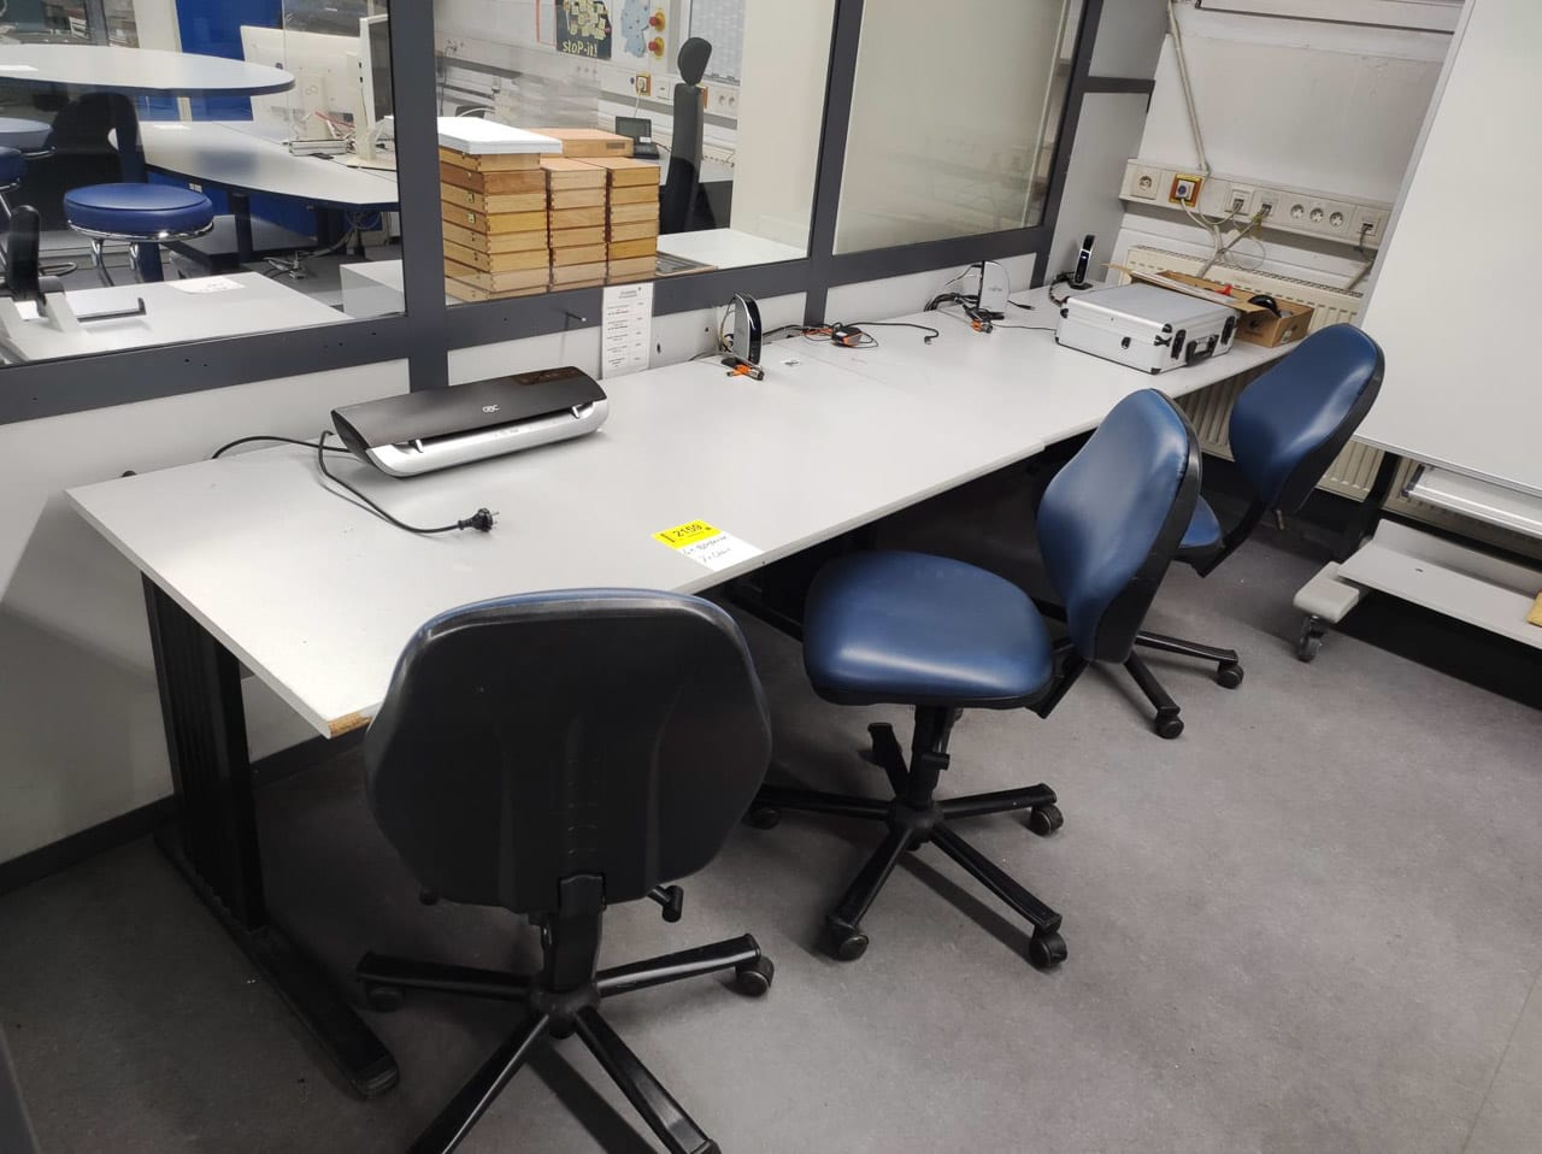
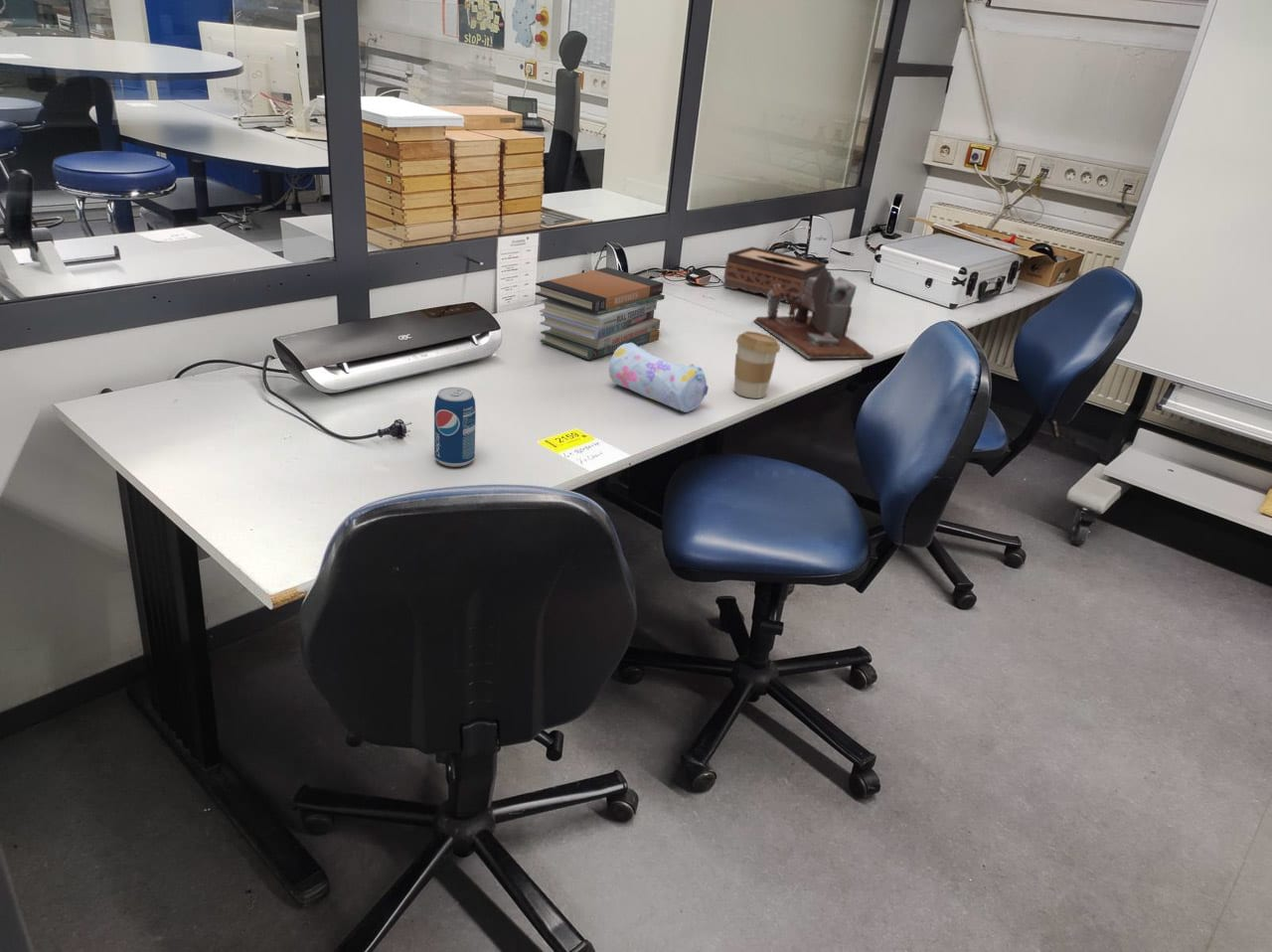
+ desk organizer [752,266,875,360]
+ tissue box [722,245,828,304]
+ book stack [534,266,666,361]
+ pencil case [608,343,710,413]
+ beverage can [433,387,477,468]
+ coffee cup [733,330,781,399]
